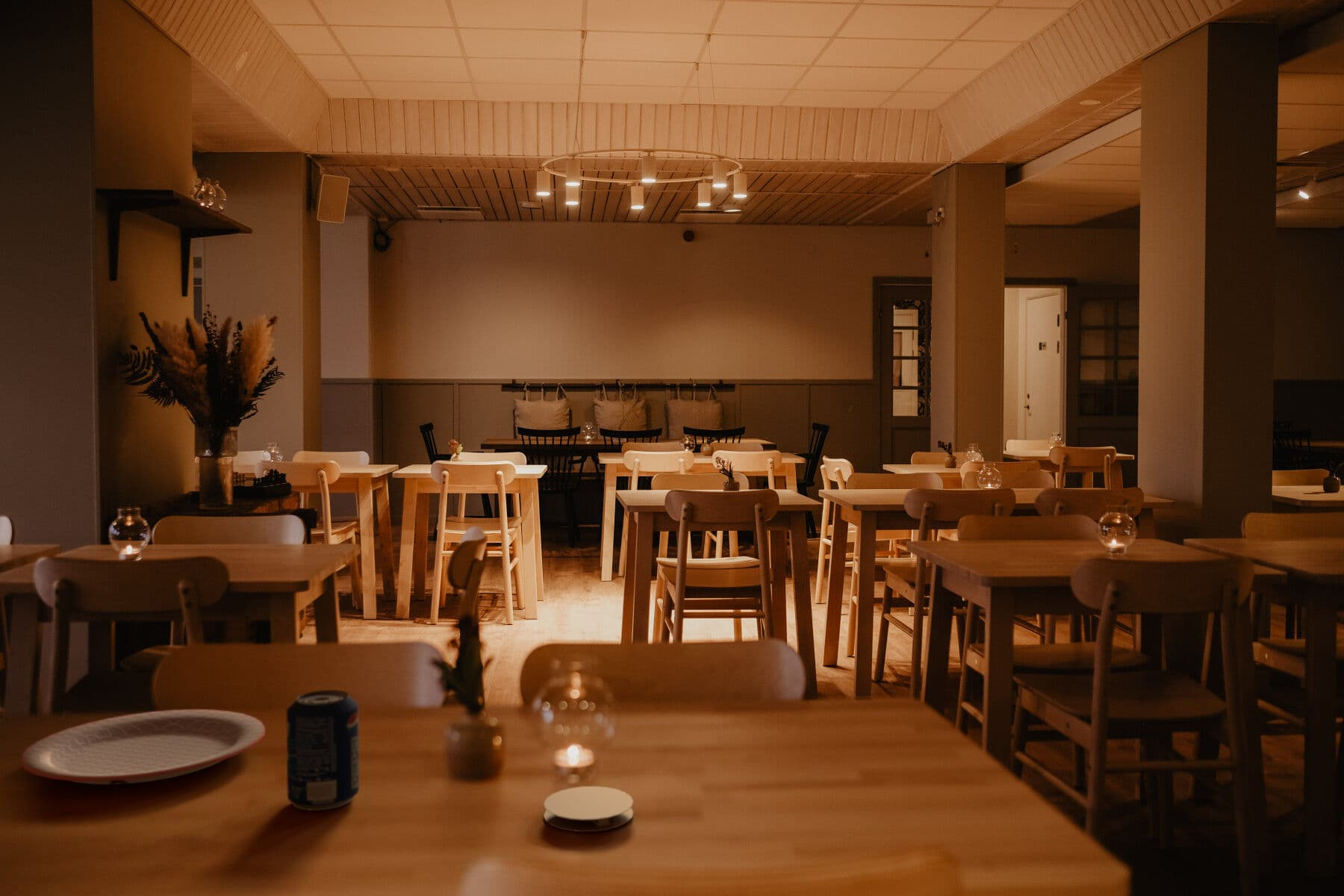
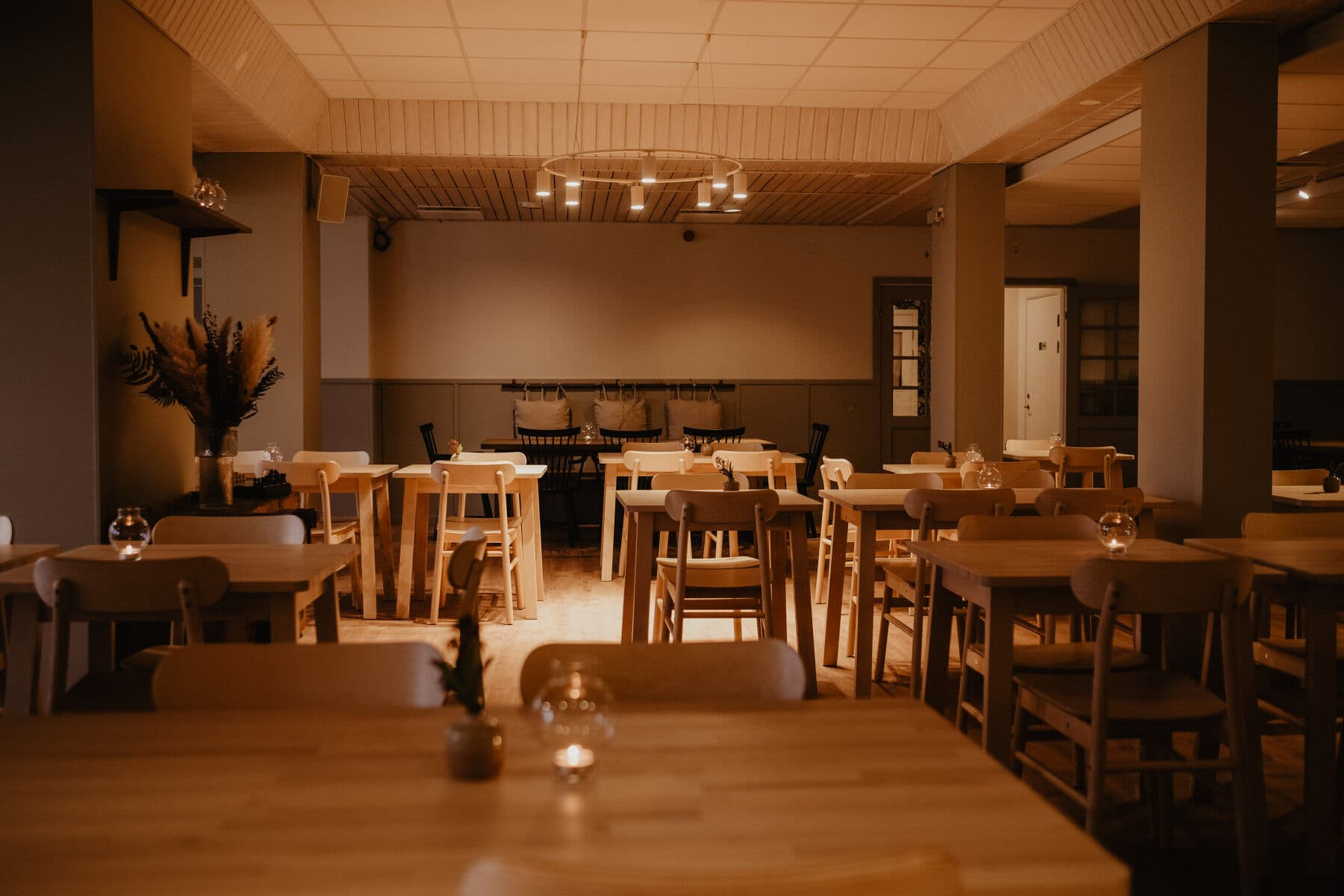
- coaster [543,785,634,833]
- beverage can [286,689,360,812]
- plate [20,709,266,785]
